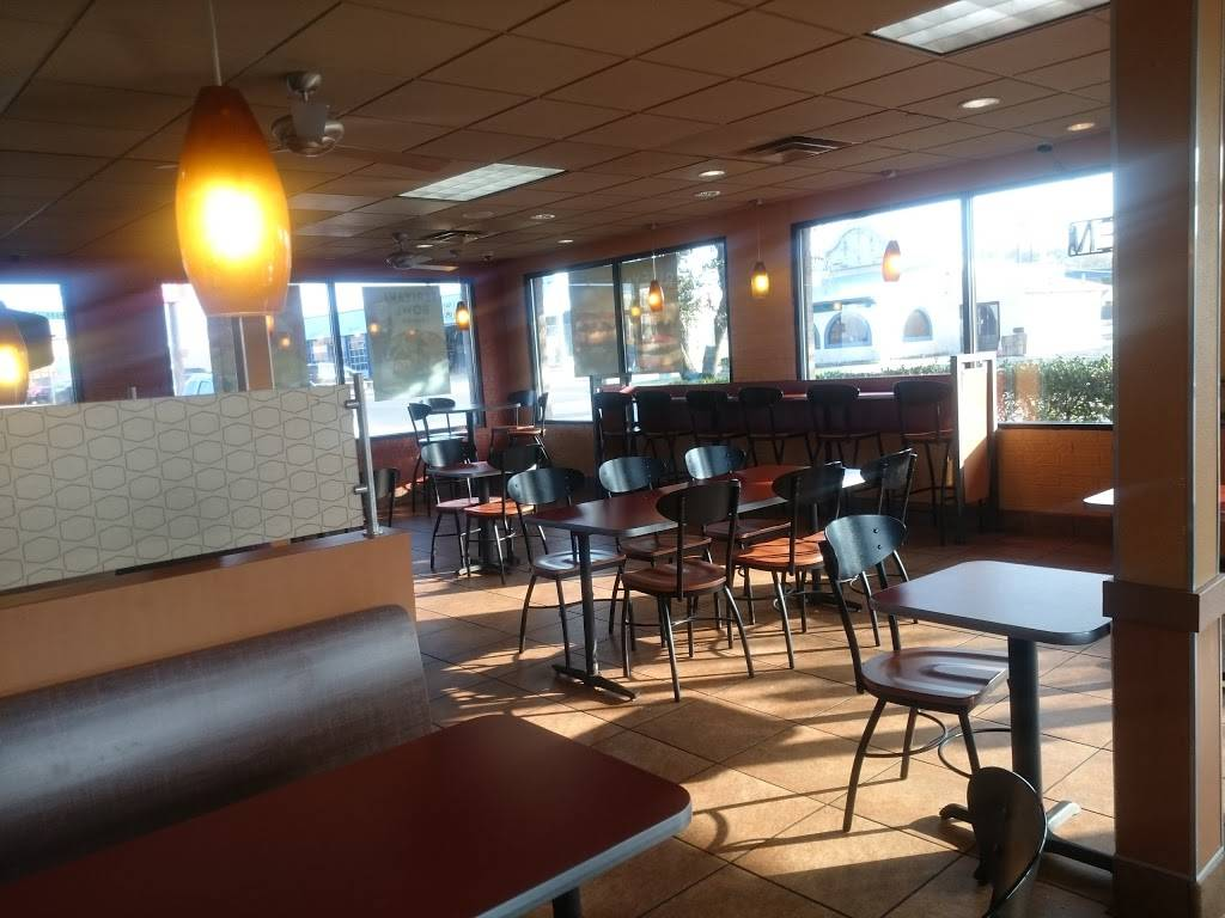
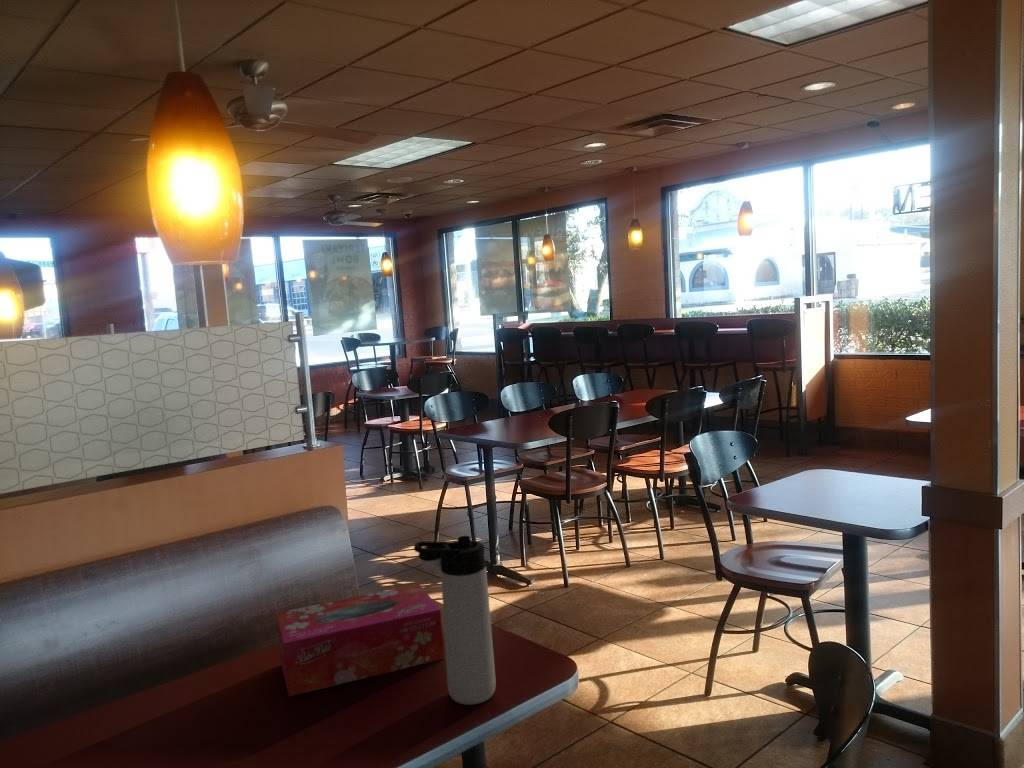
+ tissue box [275,583,445,698]
+ thermos bottle [413,535,497,706]
